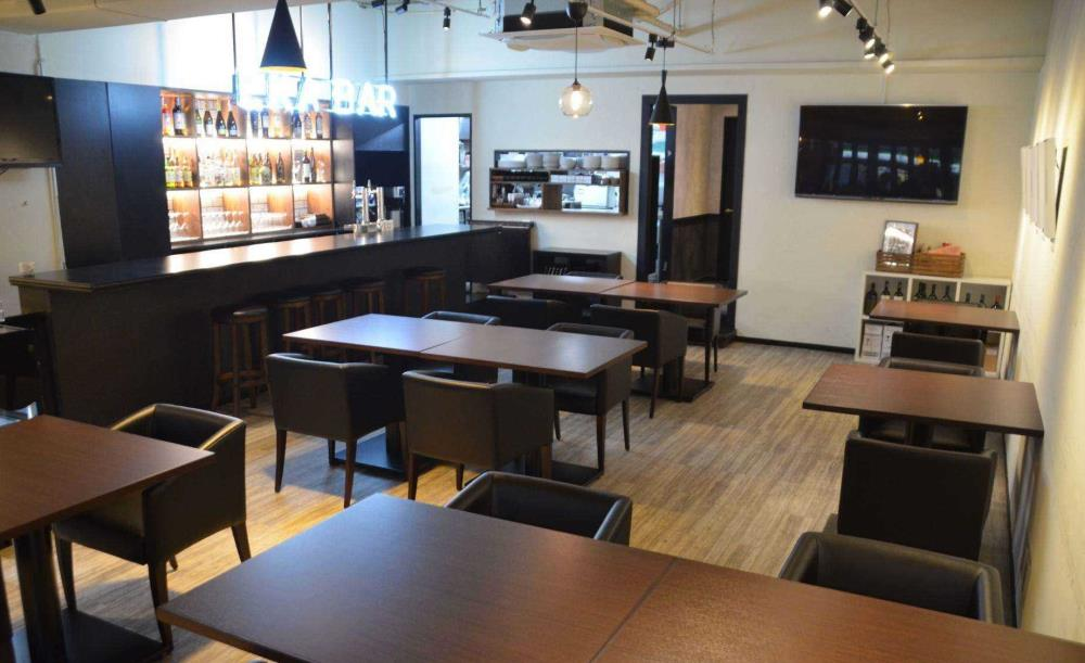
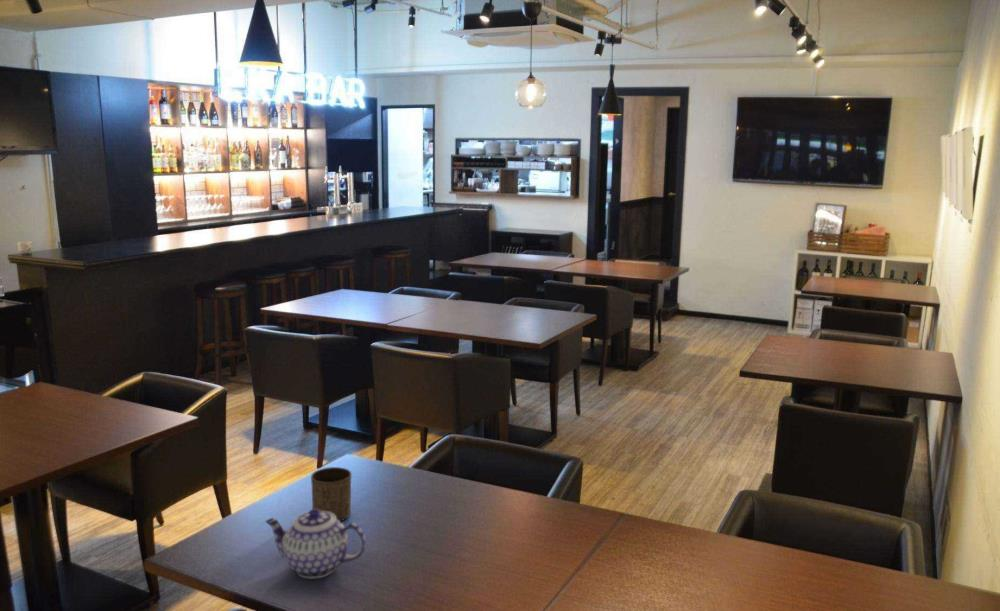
+ cup [310,466,352,522]
+ teapot [265,508,367,579]
